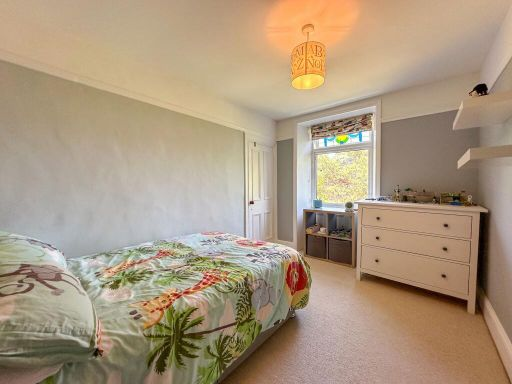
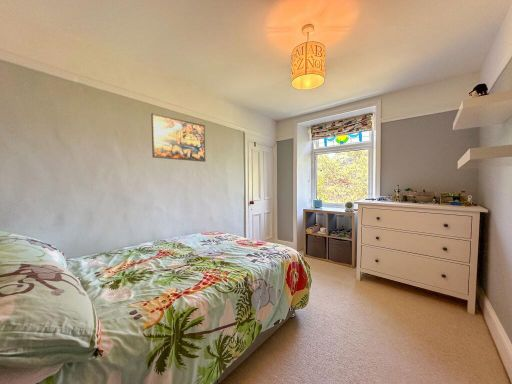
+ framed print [150,112,206,163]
